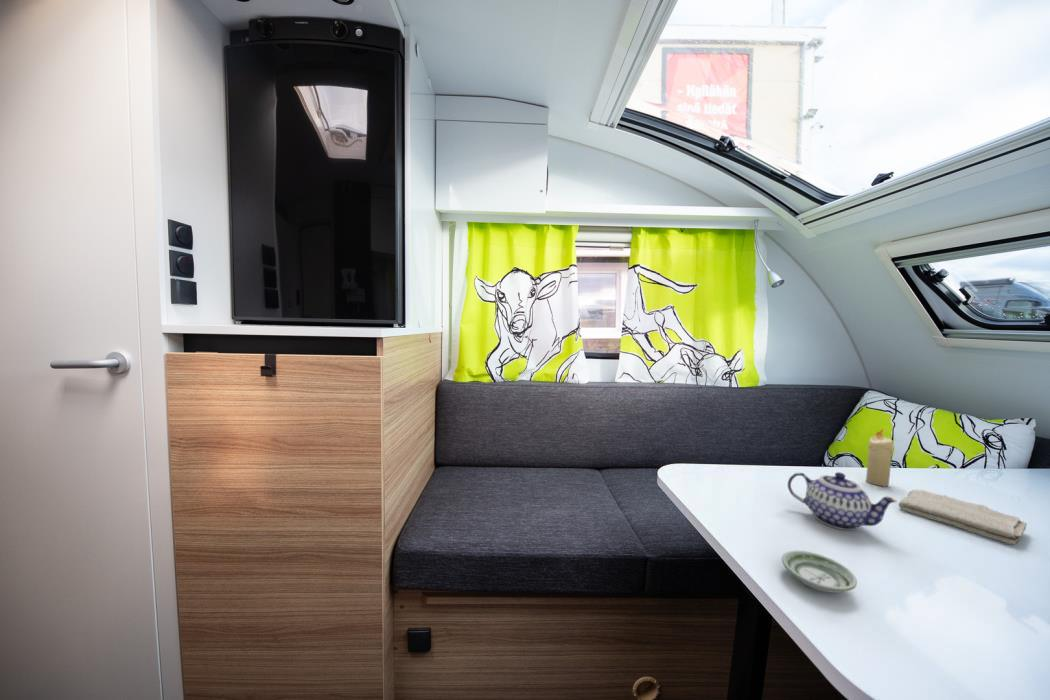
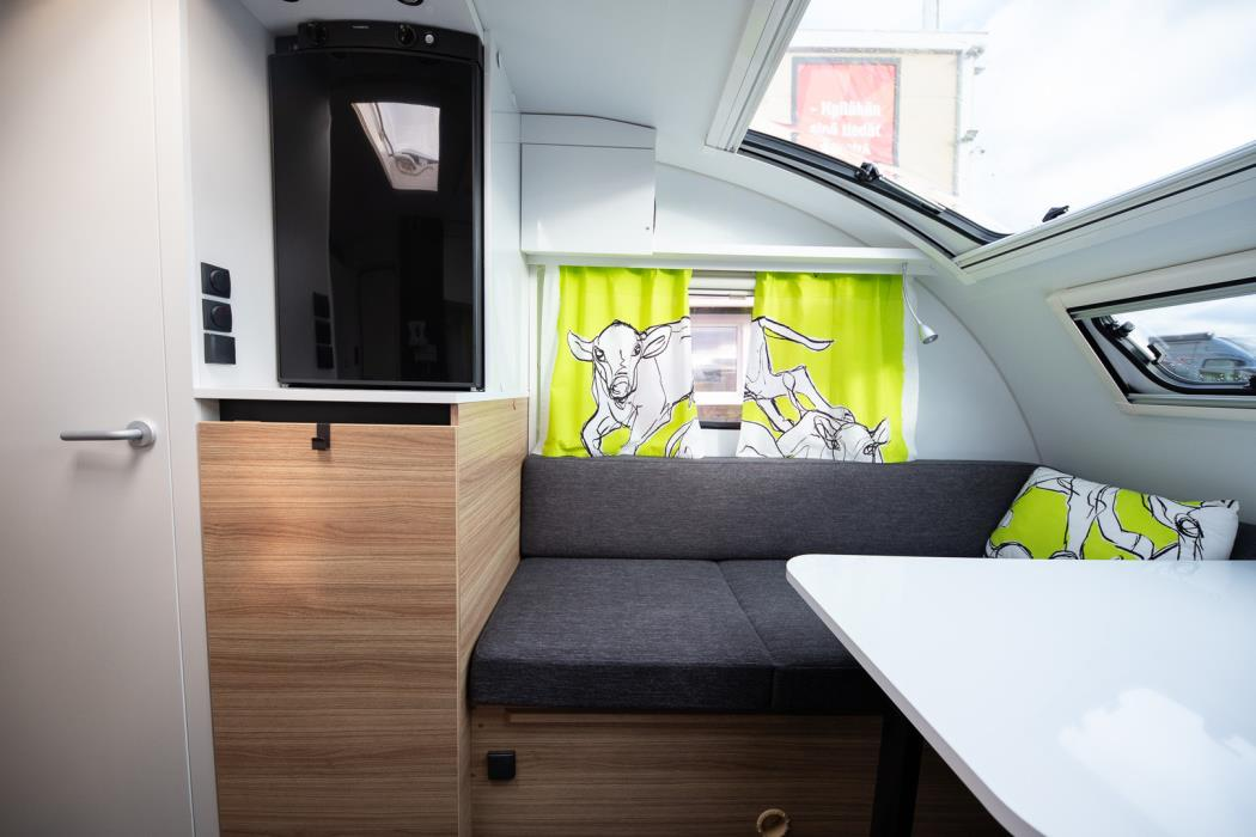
- washcloth [898,489,1028,546]
- teapot [787,471,898,531]
- saucer [781,550,858,594]
- candle [865,428,895,487]
